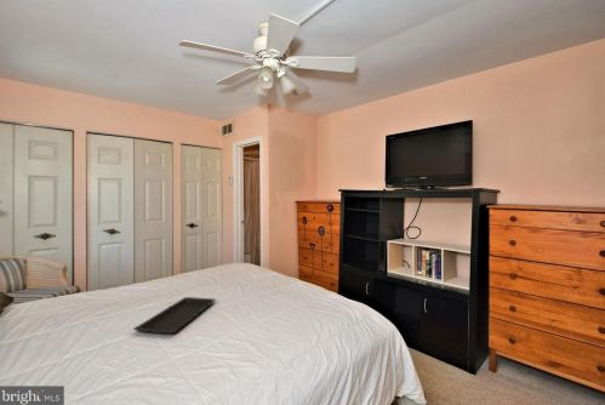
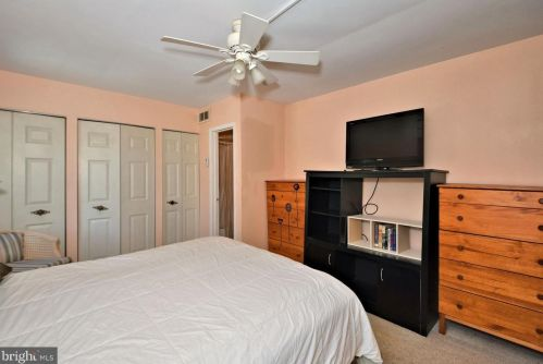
- serving tray [132,296,217,335]
